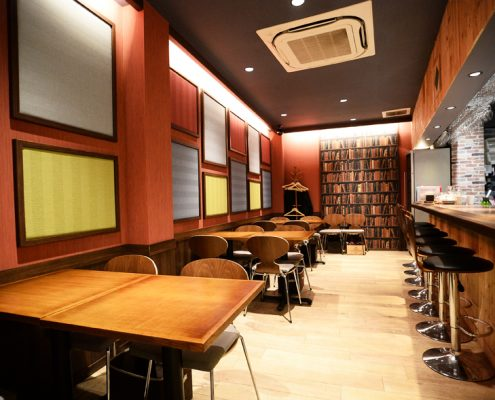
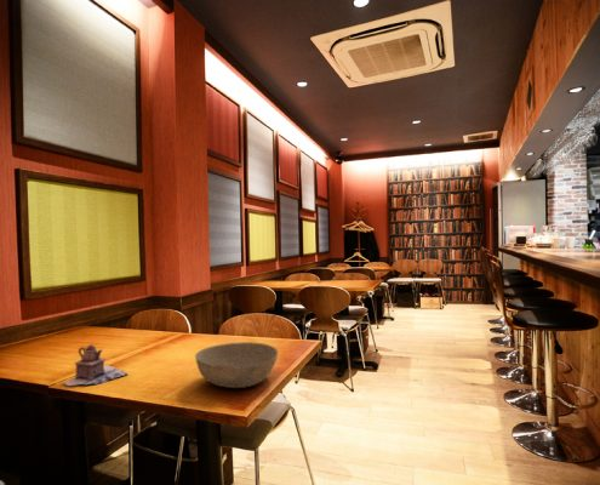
+ teapot [63,343,128,387]
+ bowl [194,341,279,389]
